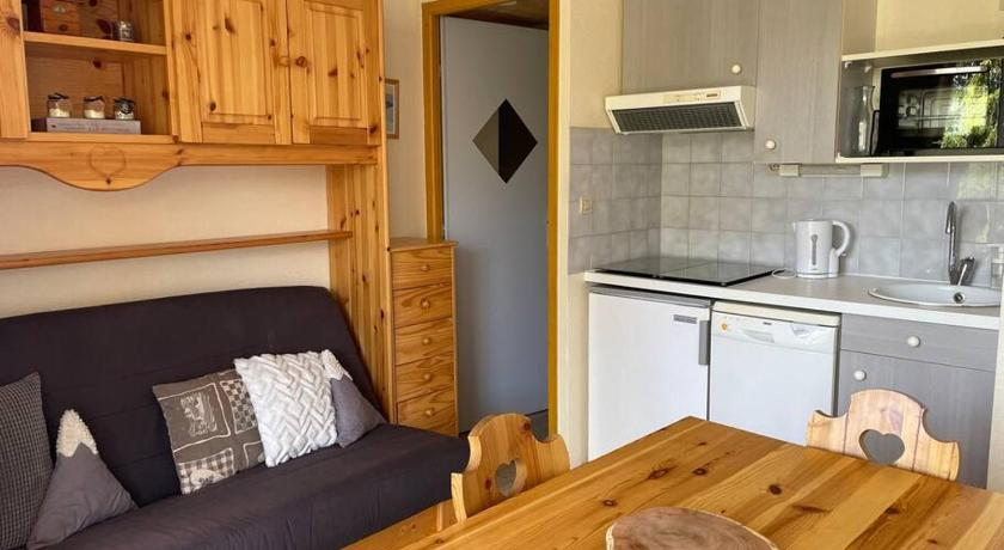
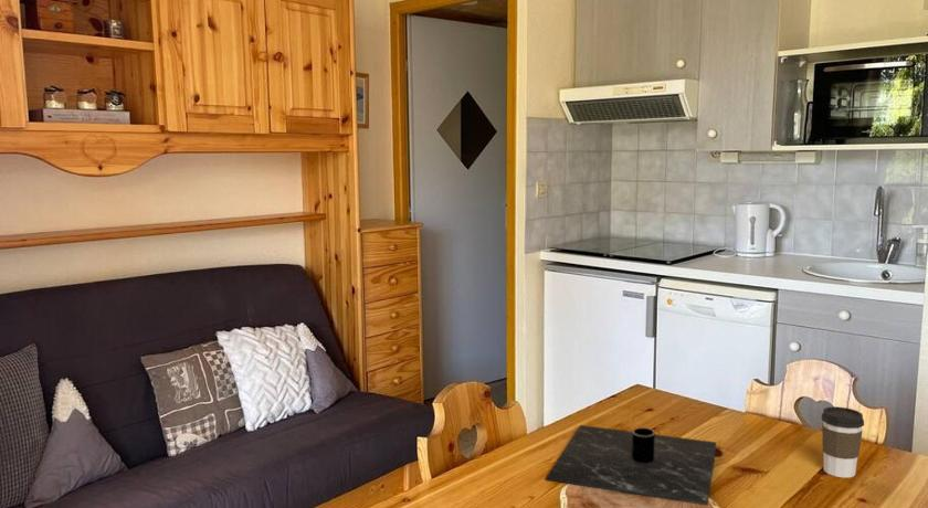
+ coffee cup [820,405,865,478]
+ placemat [545,424,718,507]
